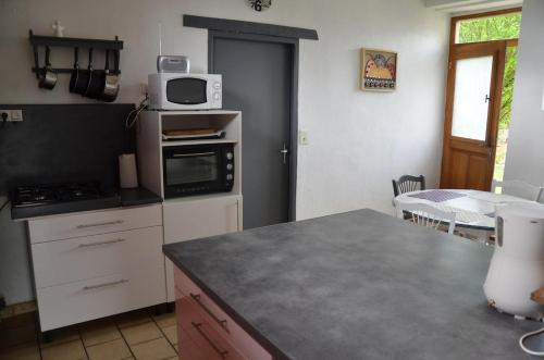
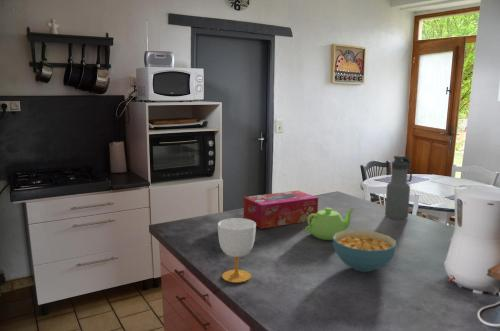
+ cereal bowl [332,229,397,273]
+ teapot [304,207,356,241]
+ tissue box [243,190,319,230]
+ water bottle [384,154,413,221]
+ cup [217,217,257,284]
